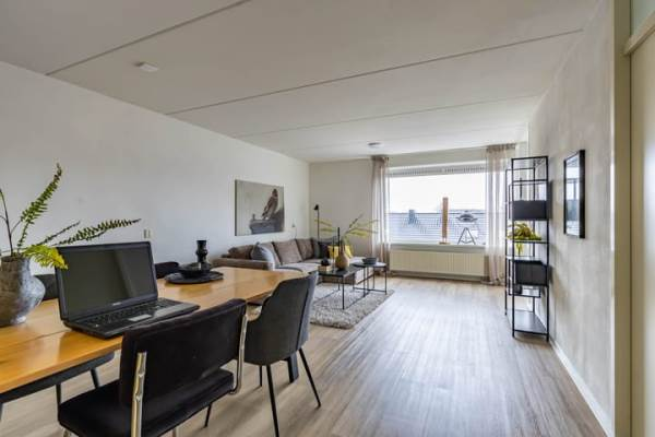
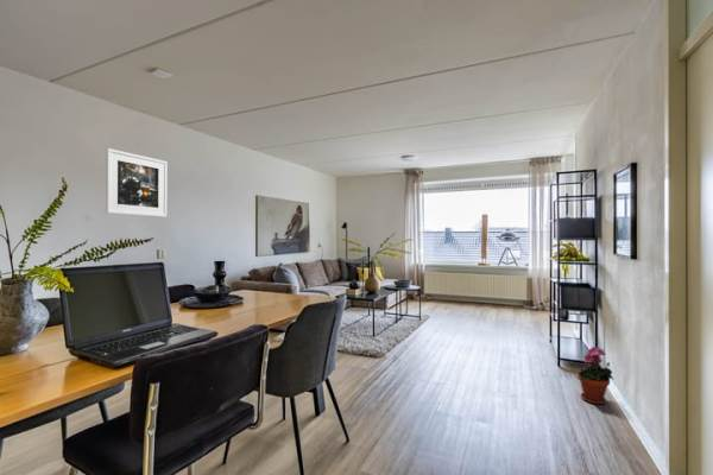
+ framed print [105,147,168,218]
+ potted plant [576,346,614,405]
